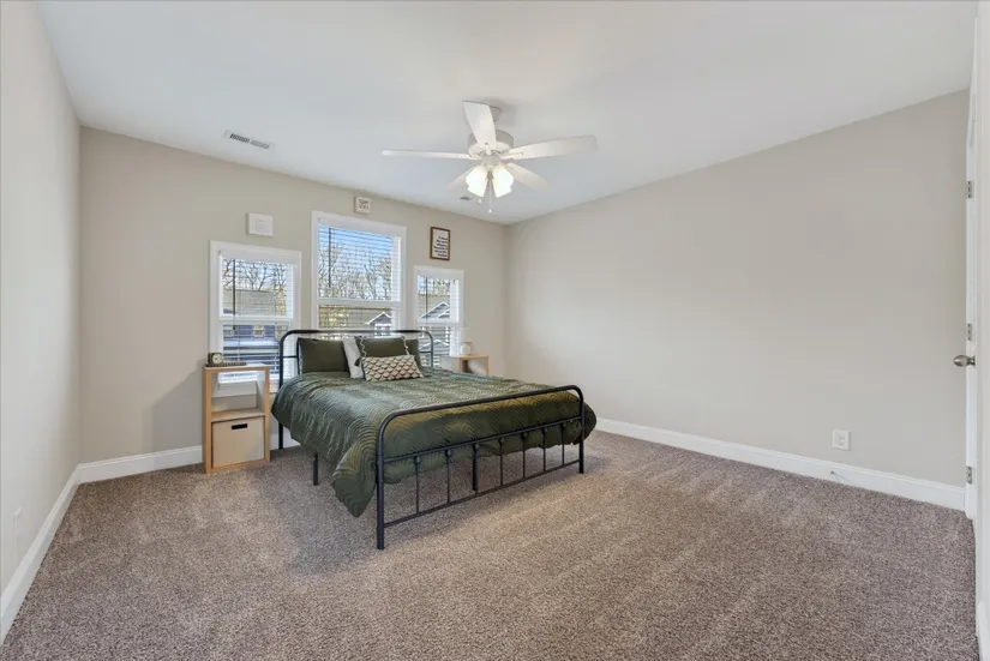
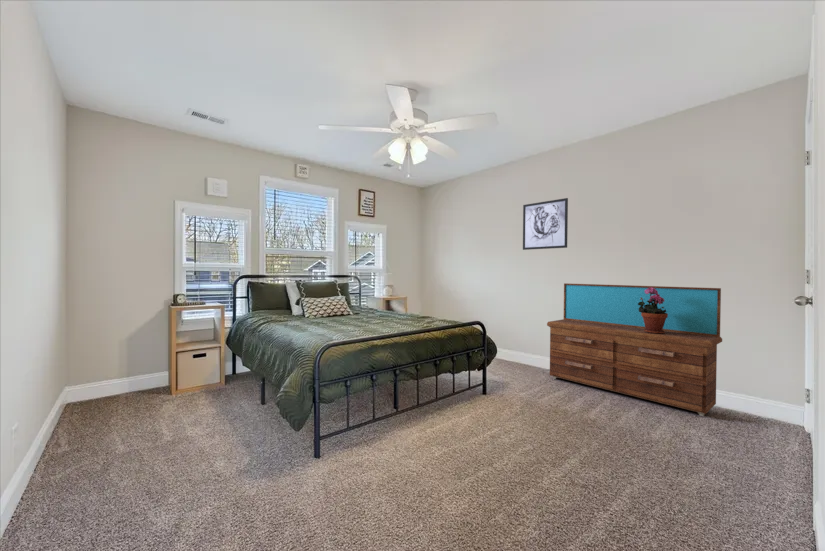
+ dresser [546,282,723,417]
+ potted plant [638,287,668,334]
+ wall art [522,197,569,251]
